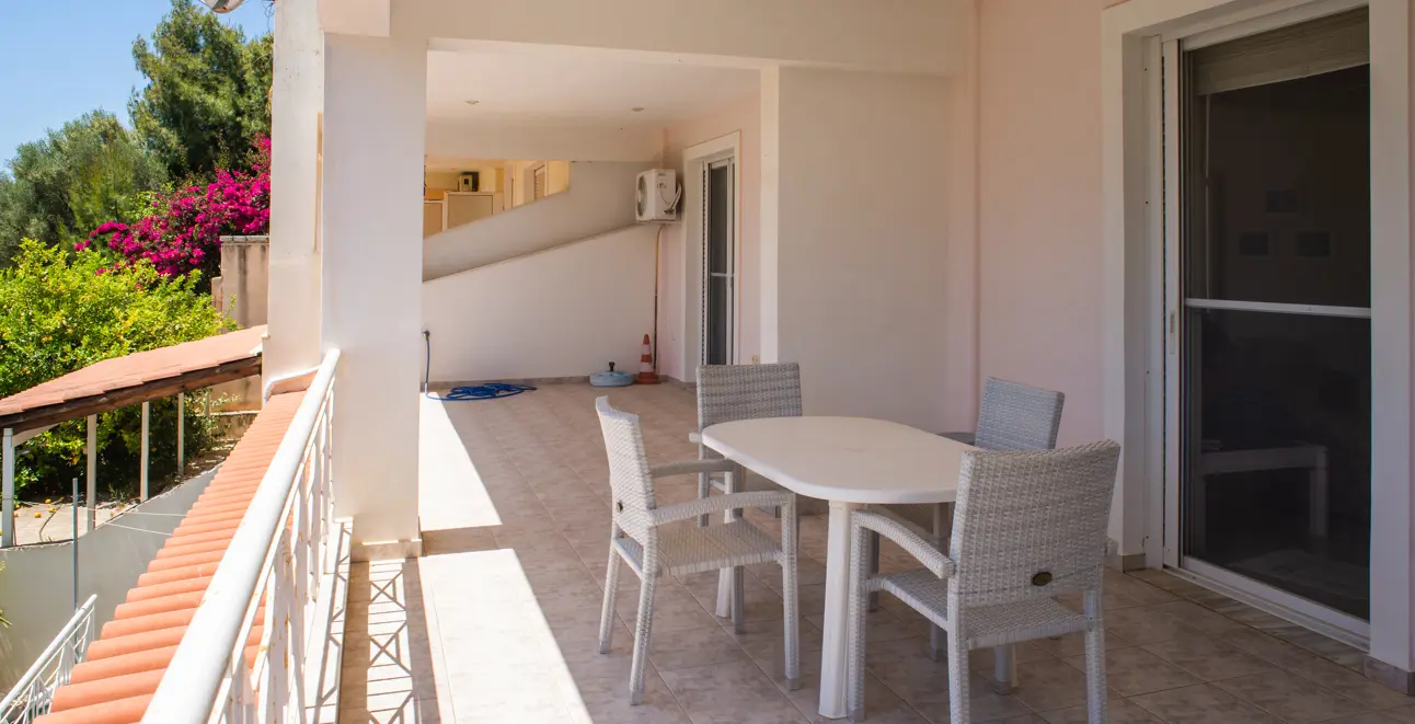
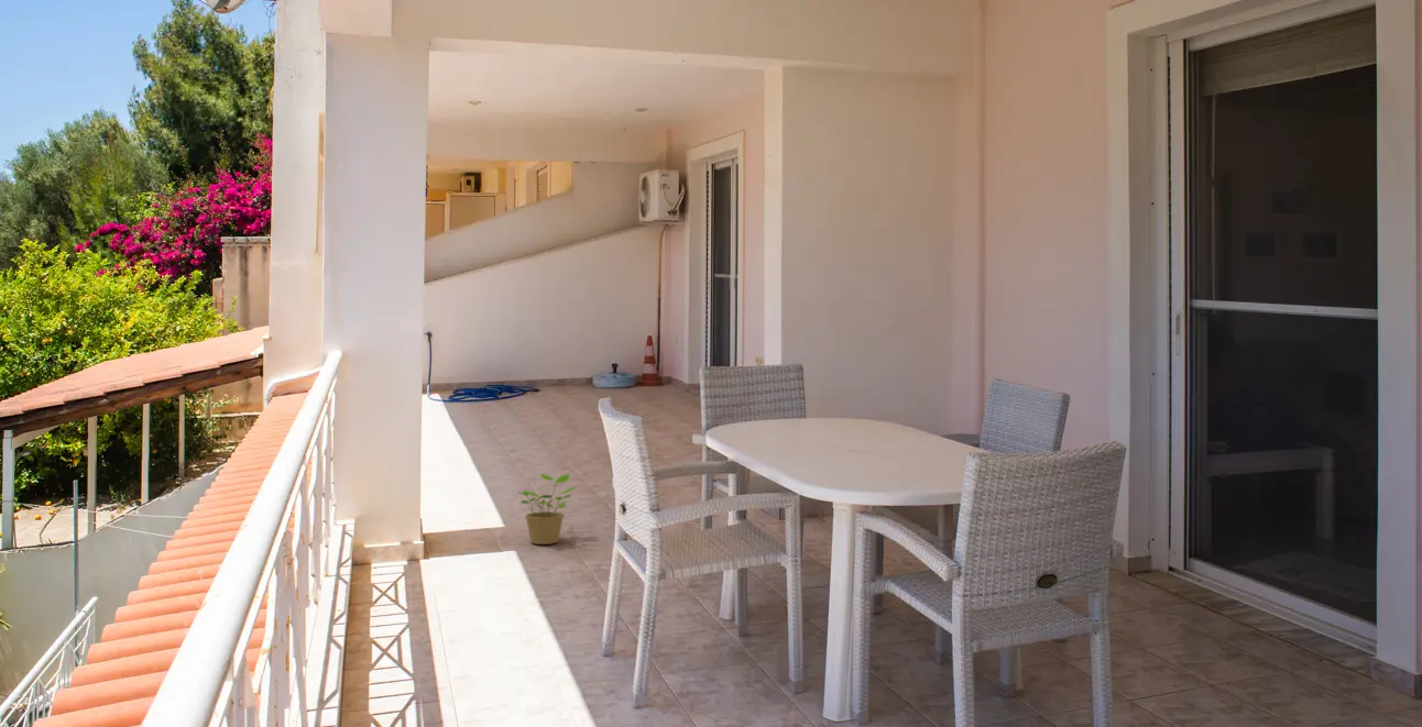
+ potted plant [516,473,577,546]
